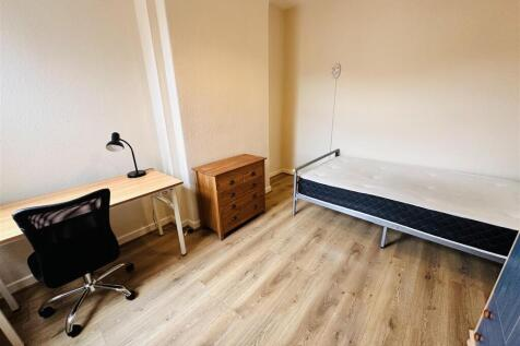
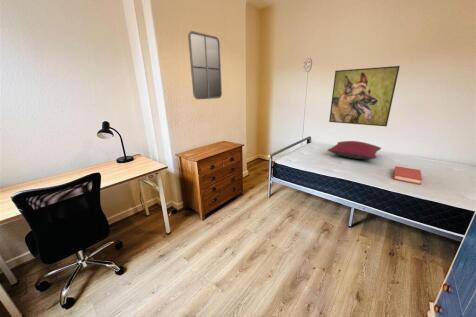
+ pillow [326,140,382,160]
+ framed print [328,65,401,127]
+ home mirror [187,30,223,100]
+ hardback book [393,165,423,186]
